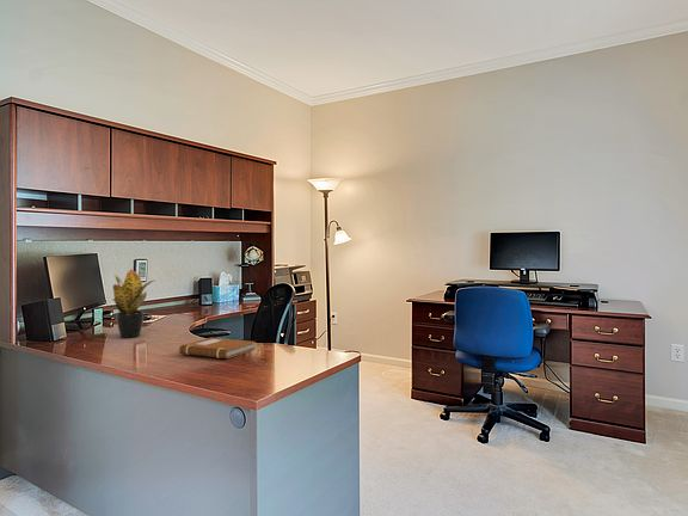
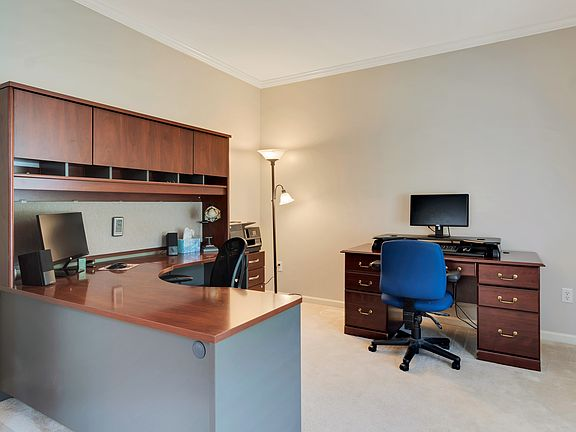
- potted plant [112,269,158,339]
- notebook [178,337,257,360]
